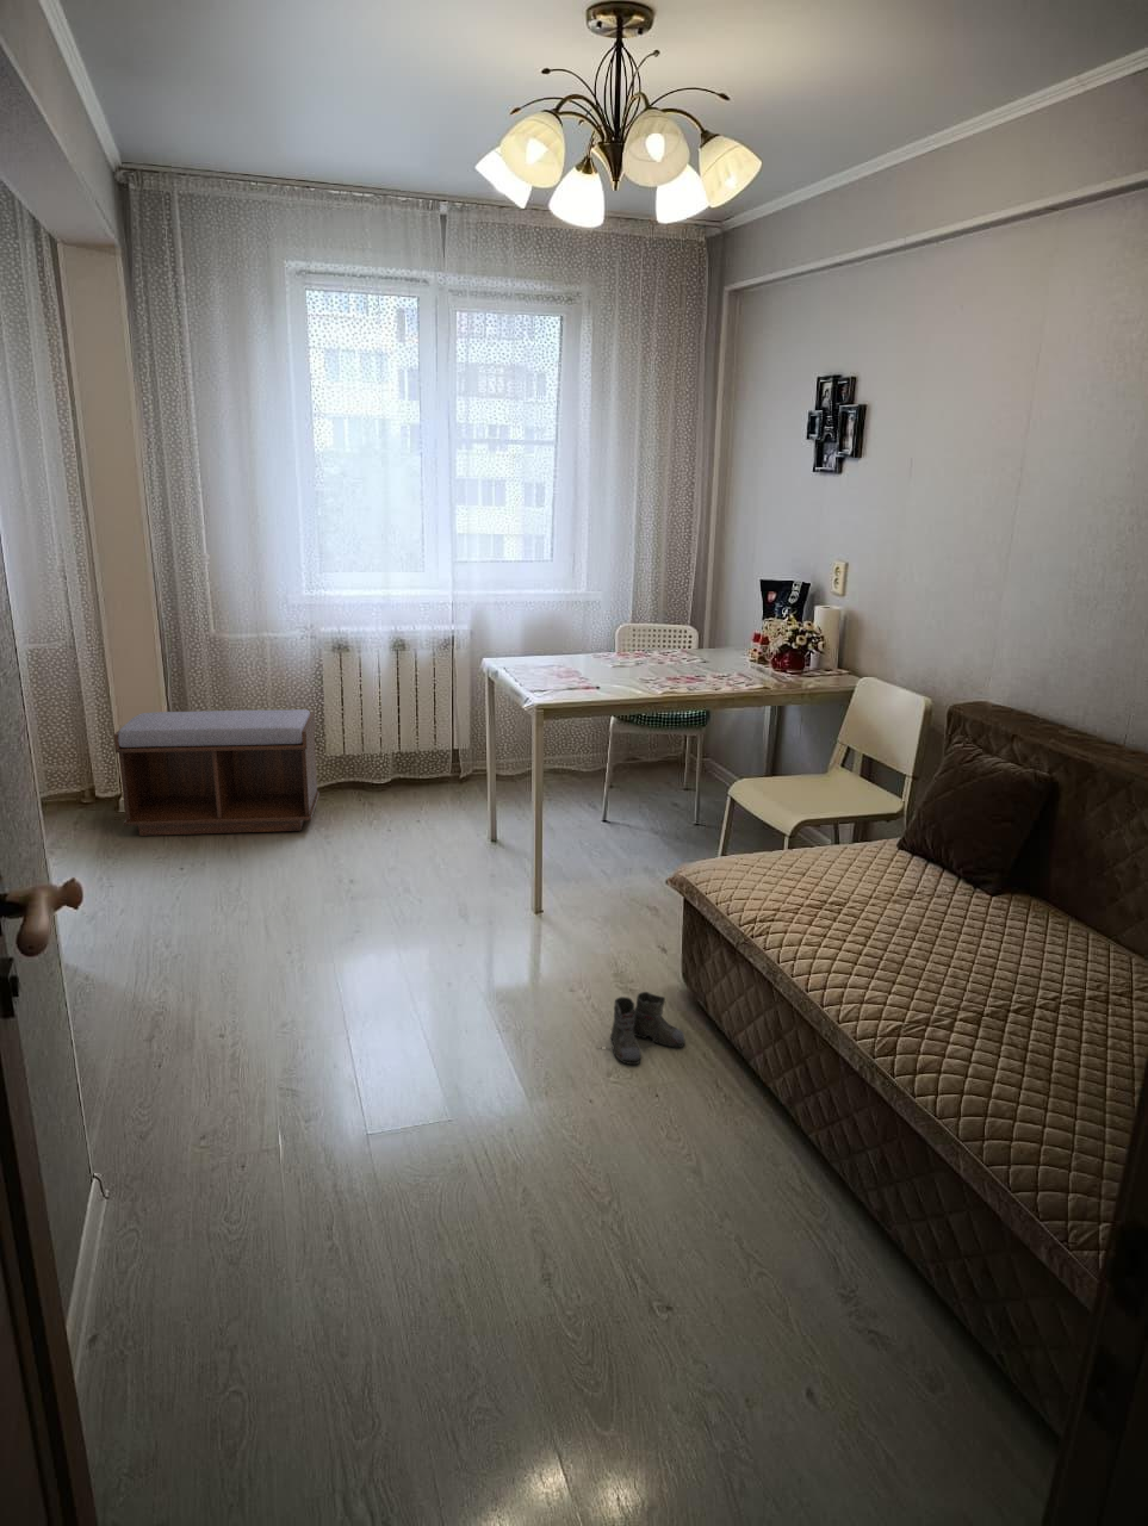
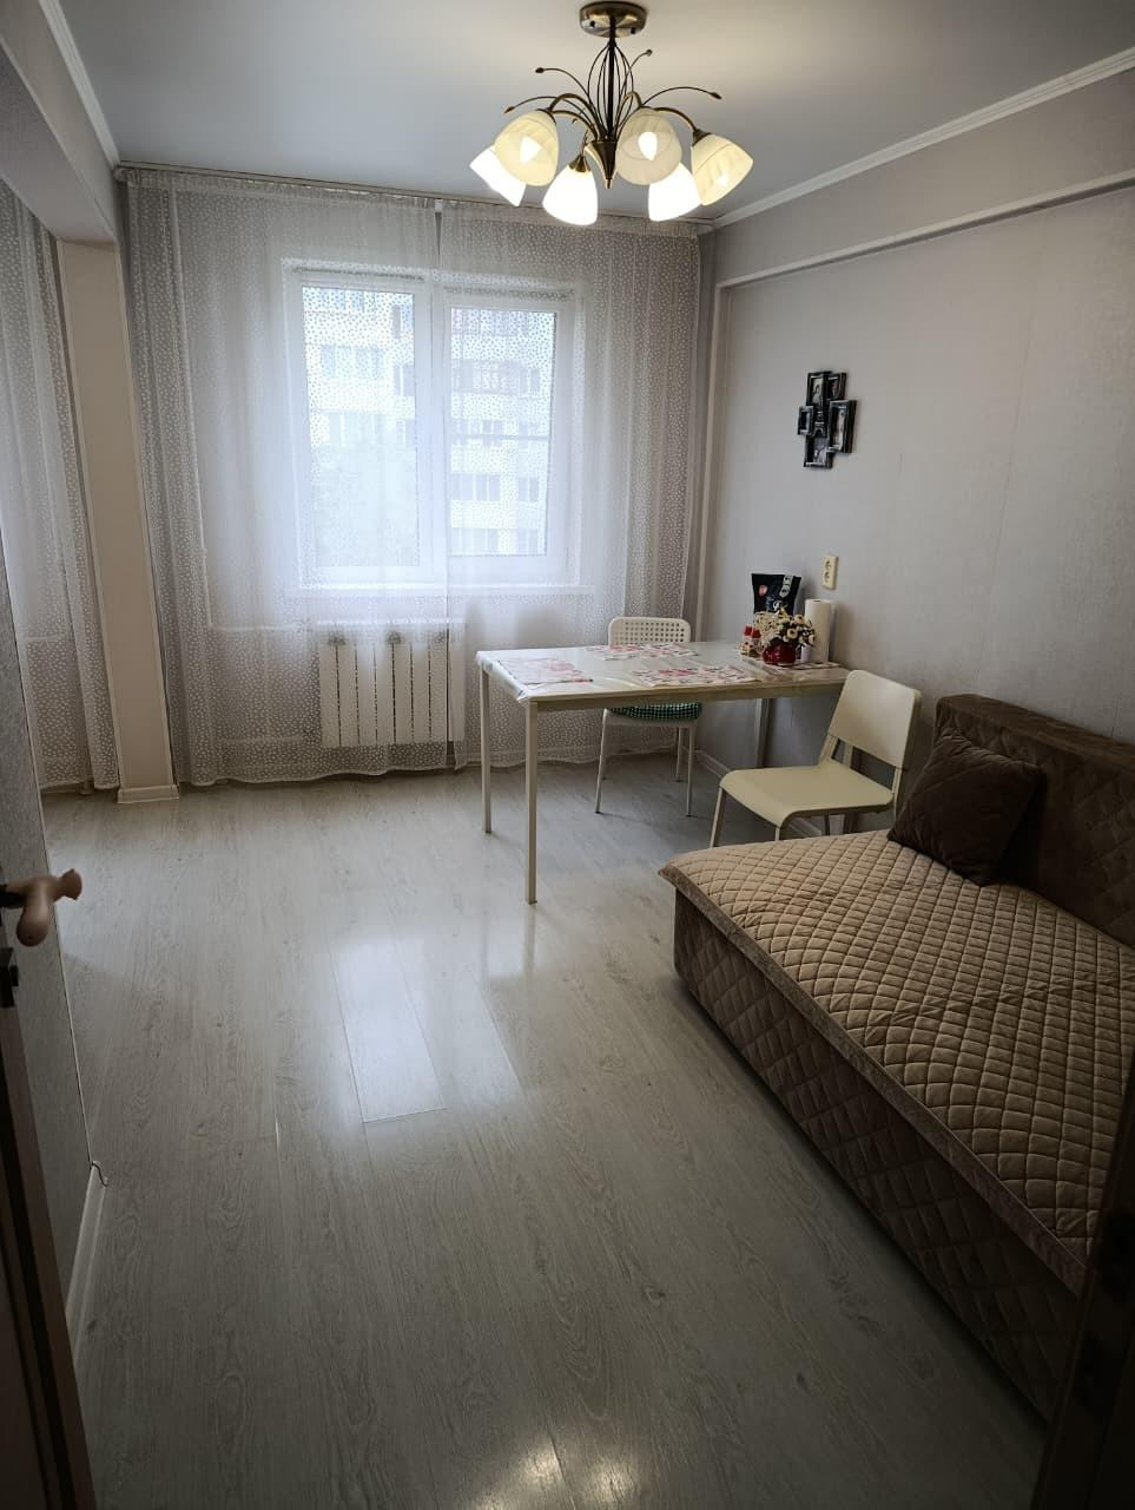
- boots [596,991,686,1066]
- bench [112,709,321,837]
